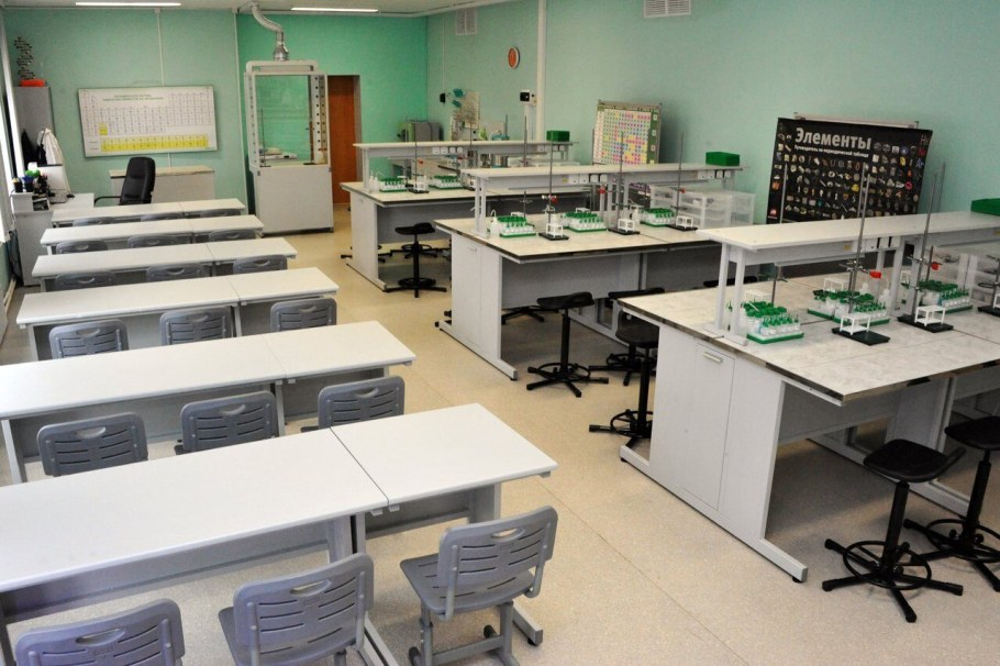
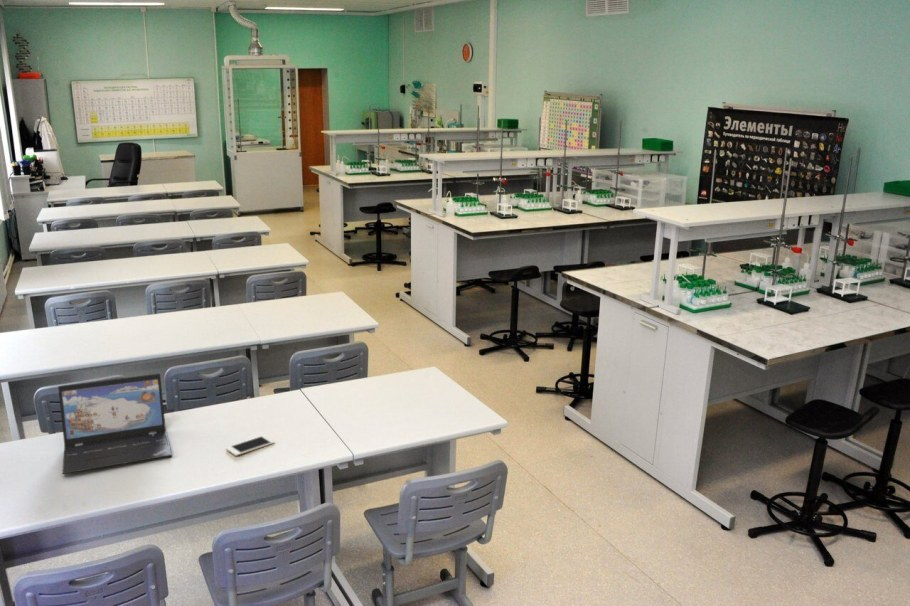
+ cell phone [225,434,275,457]
+ laptop [57,373,173,475]
